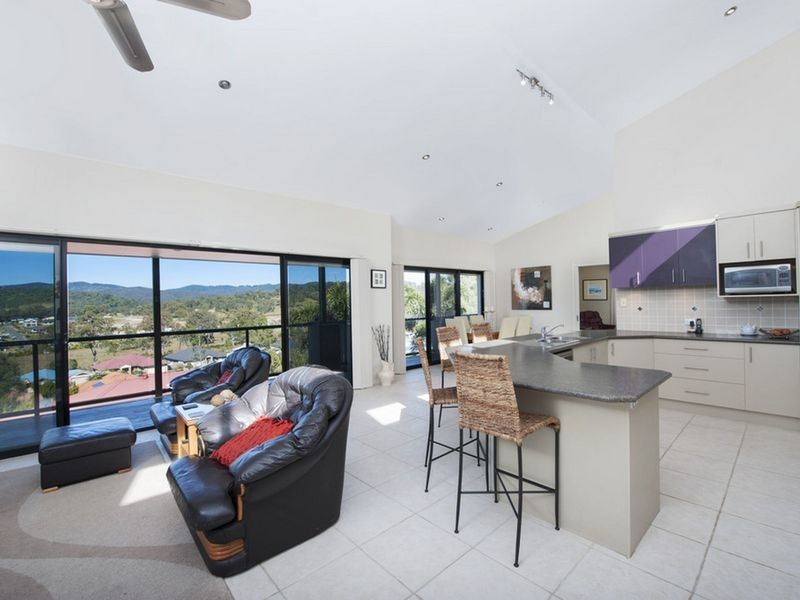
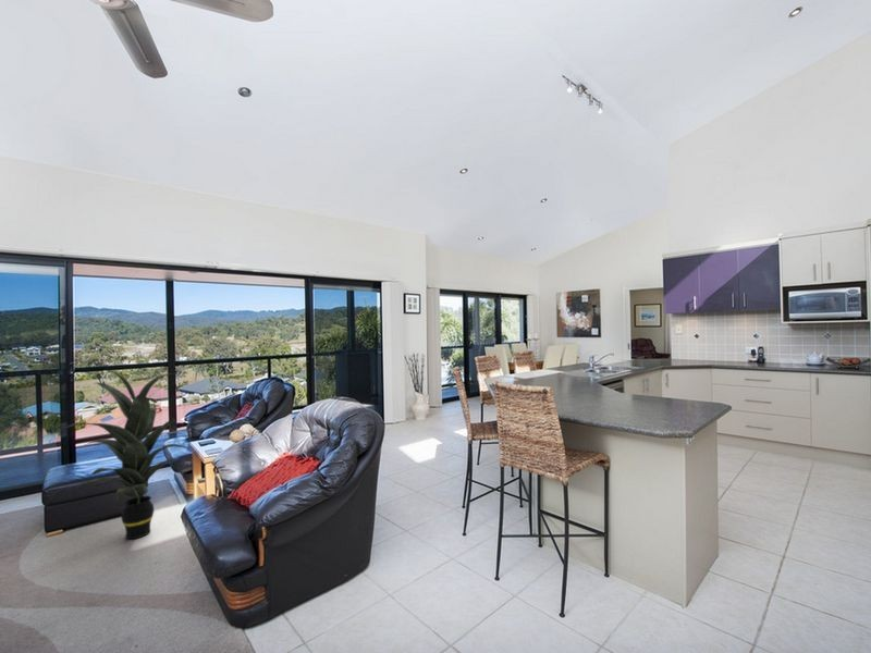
+ indoor plant [62,369,189,540]
